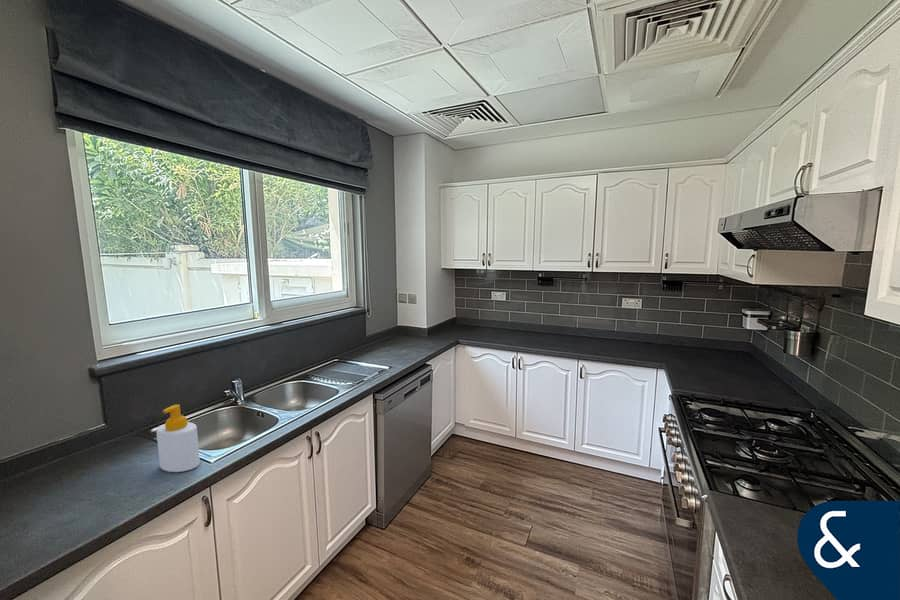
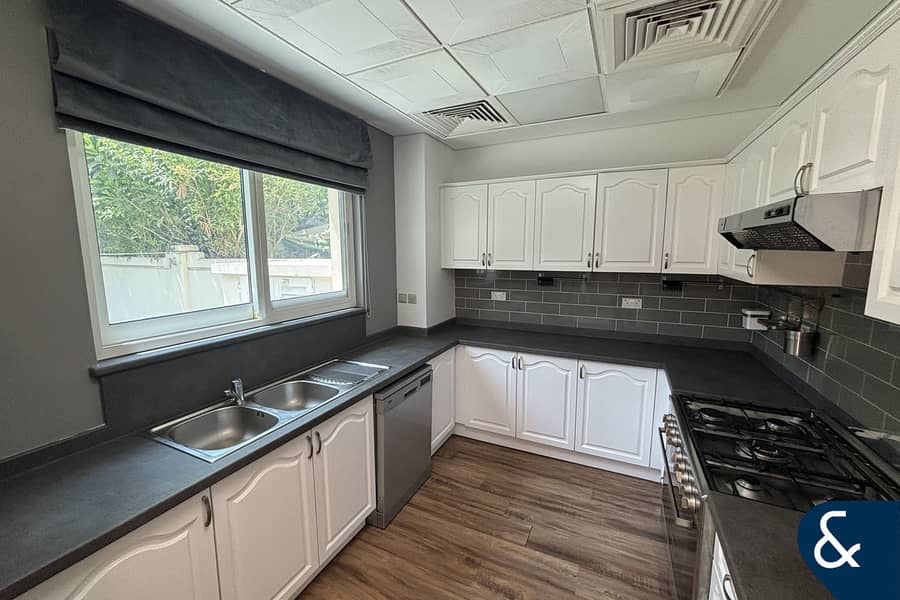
- soap bottle [155,404,201,473]
